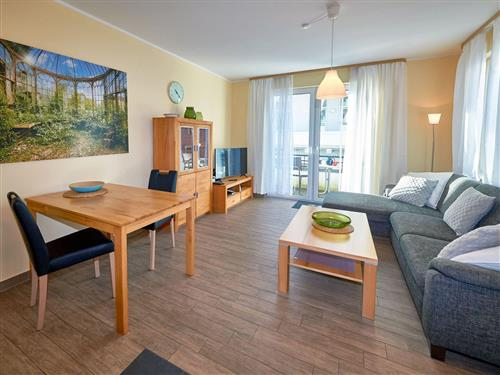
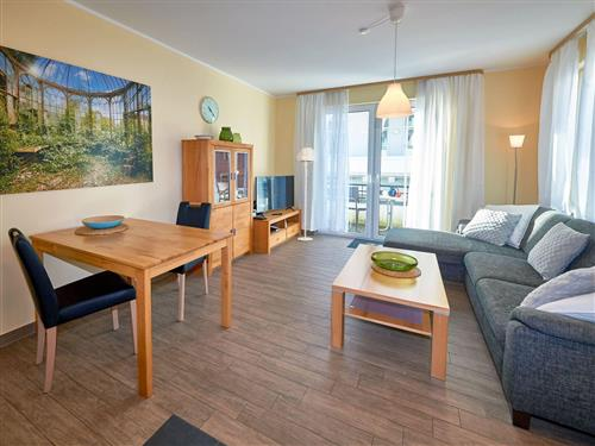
+ floor lamp [295,146,318,241]
